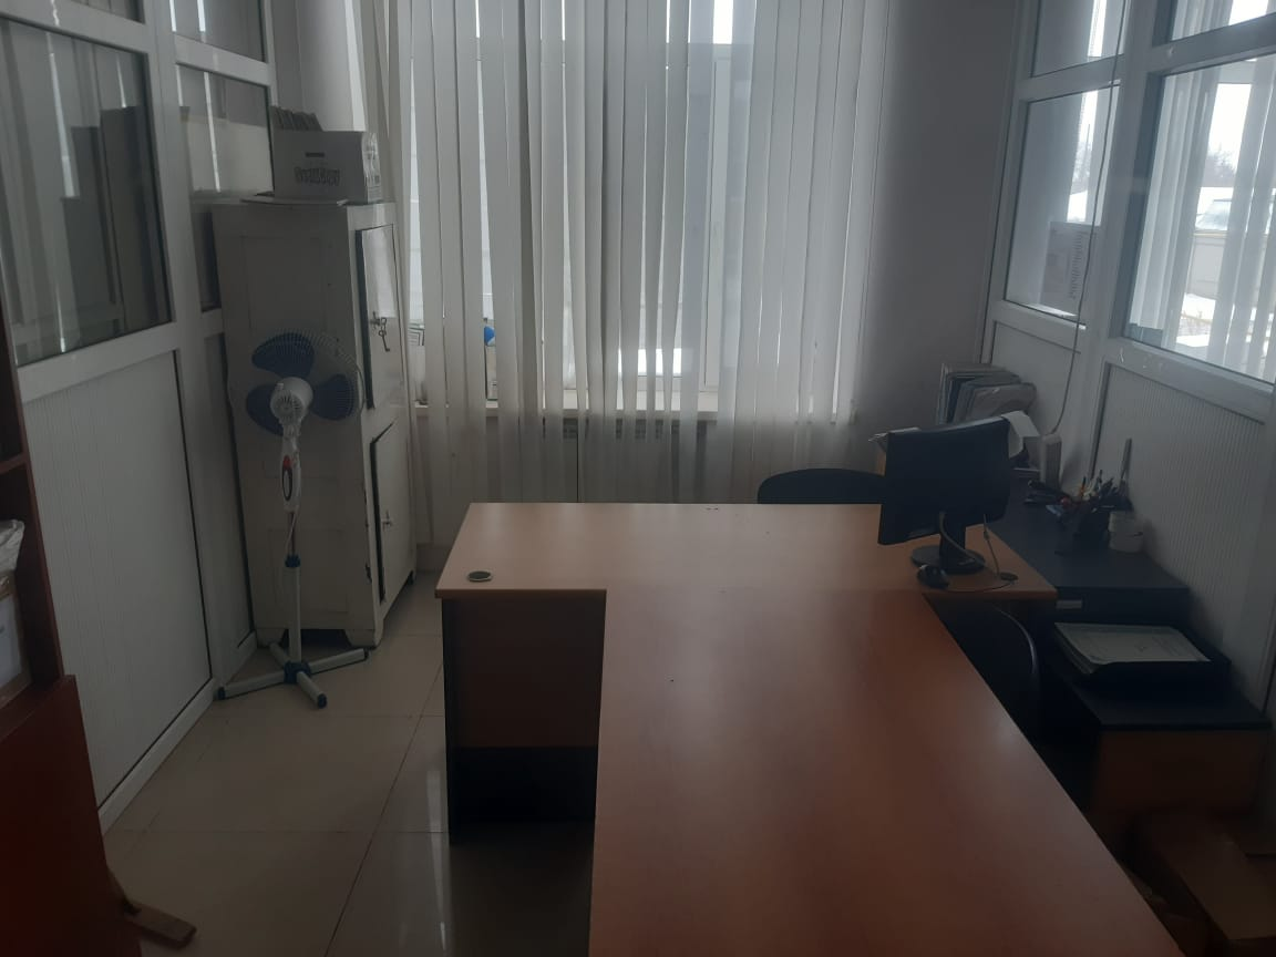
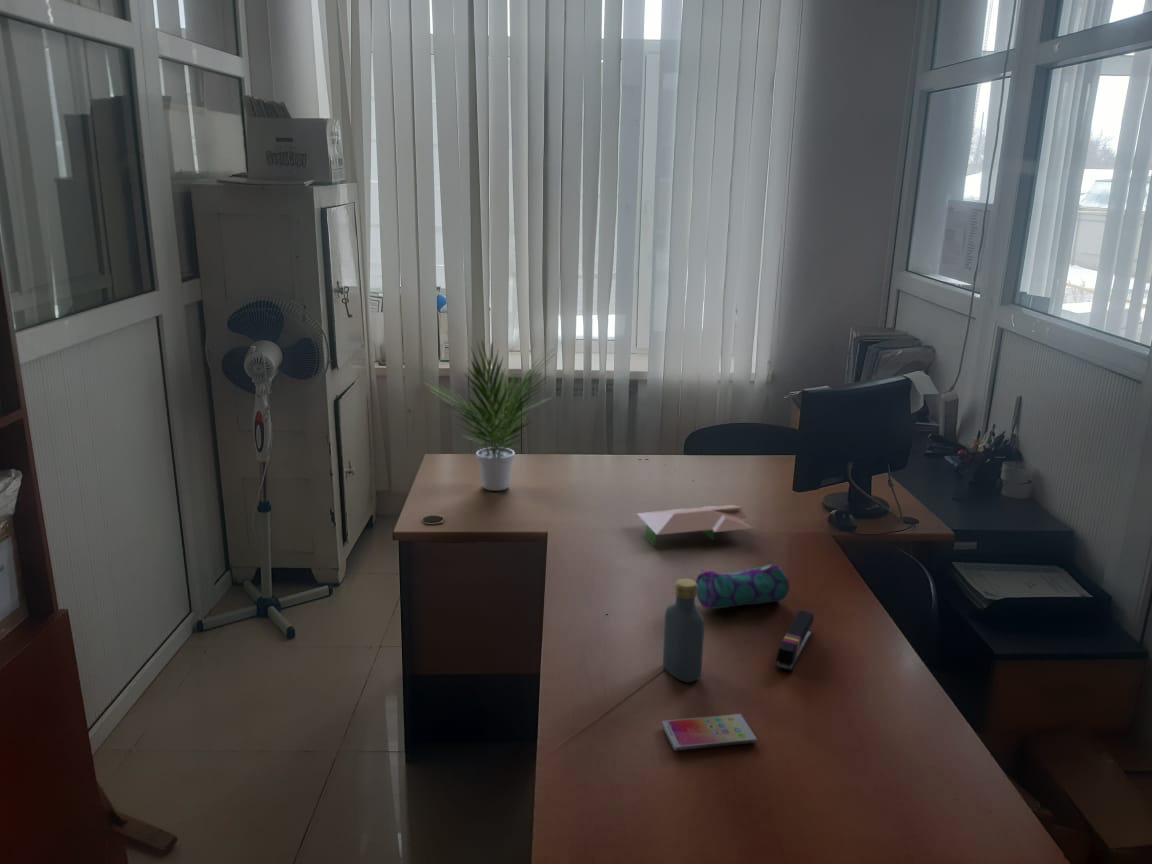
+ stapler [774,610,815,673]
+ smartphone [661,713,758,752]
+ potted plant [423,339,554,492]
+ vodka [662,578,705,683]
+ pencil case [695,563,791,610]
+ papers [635,504,754,546]
